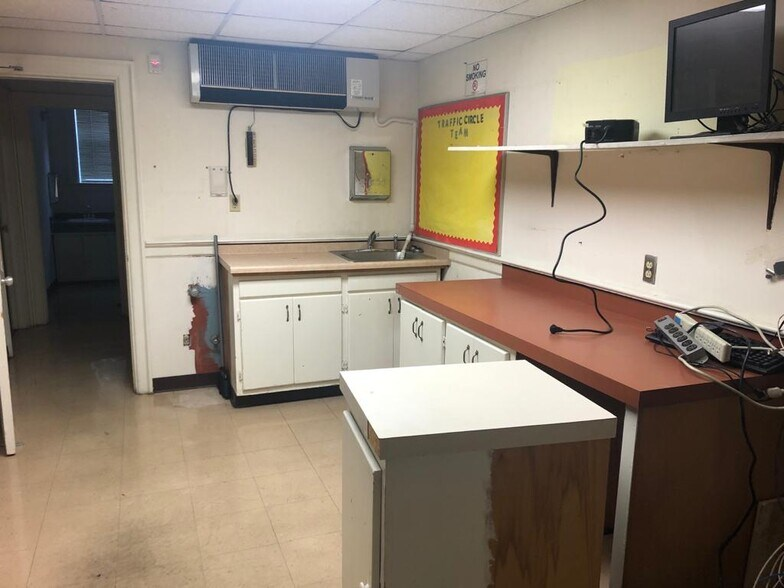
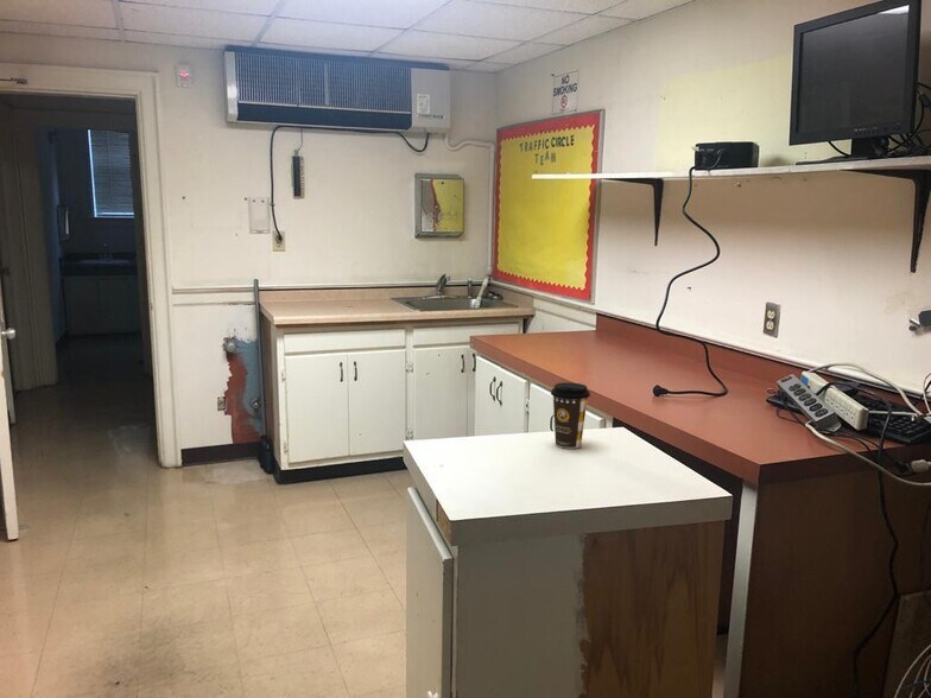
+ coffee cup [550,381,591,450]
